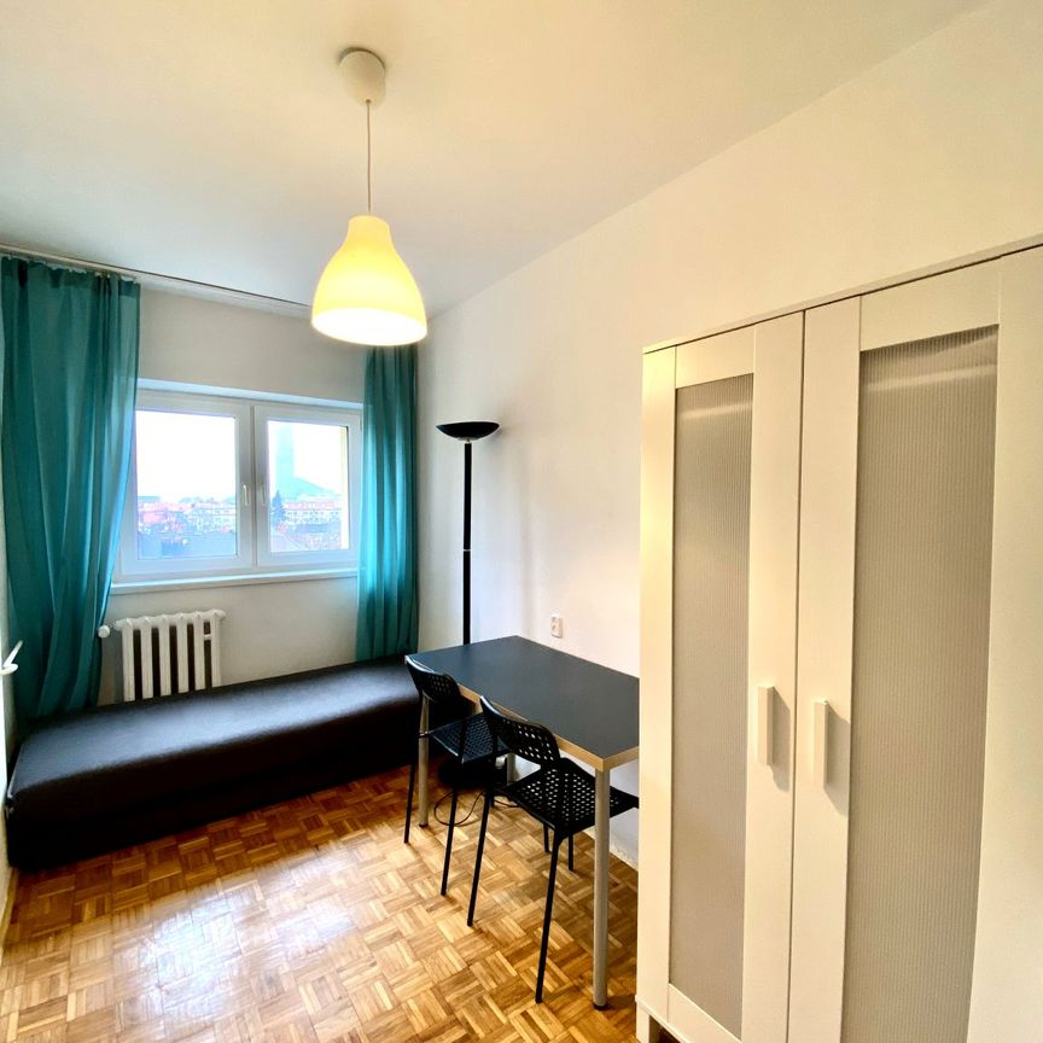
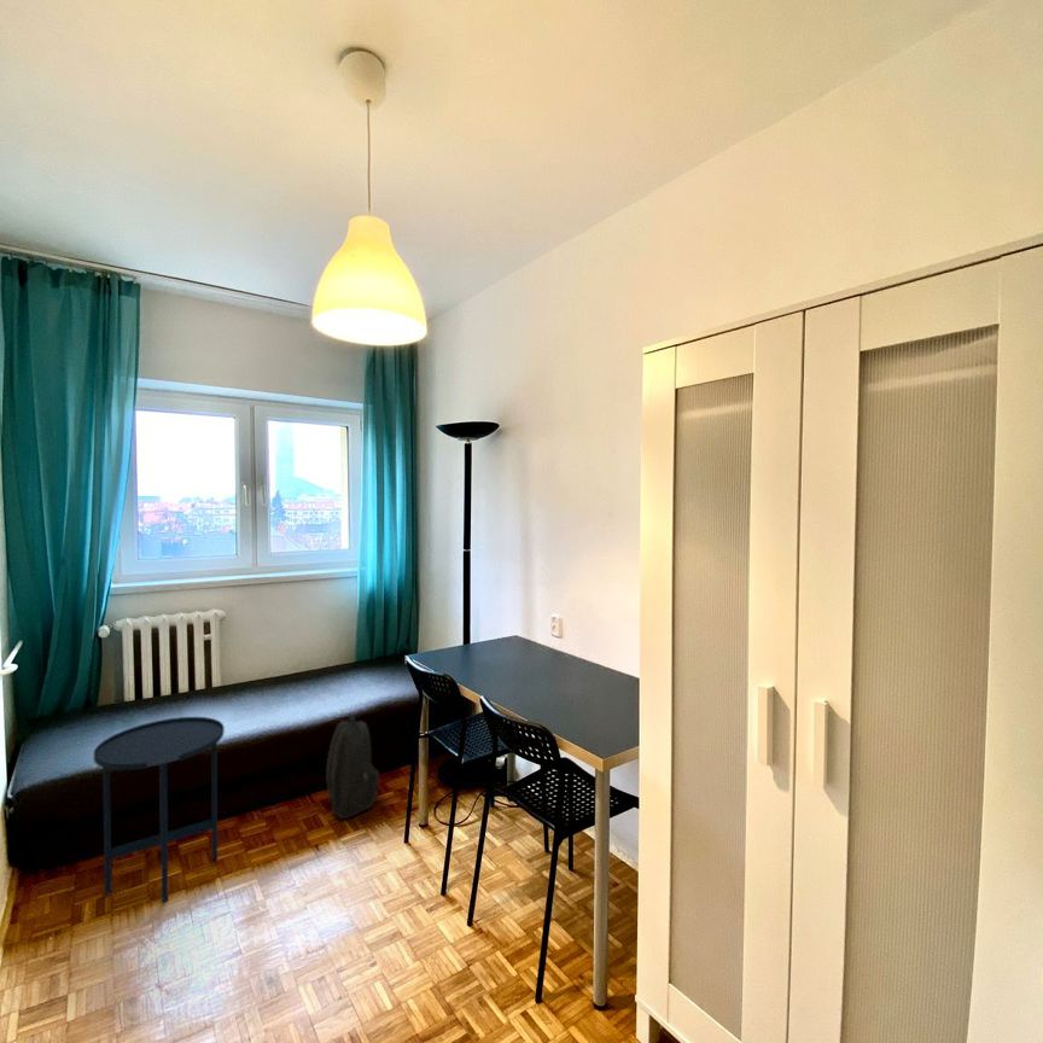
+ backpack [326,713,380,820]
+ side table [93,716,226,904]
